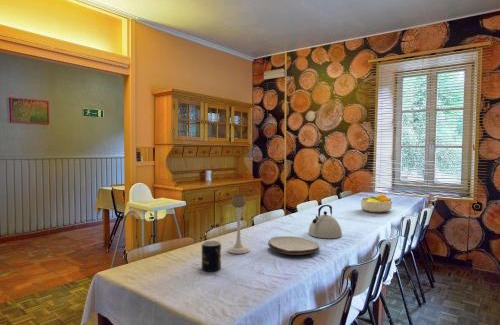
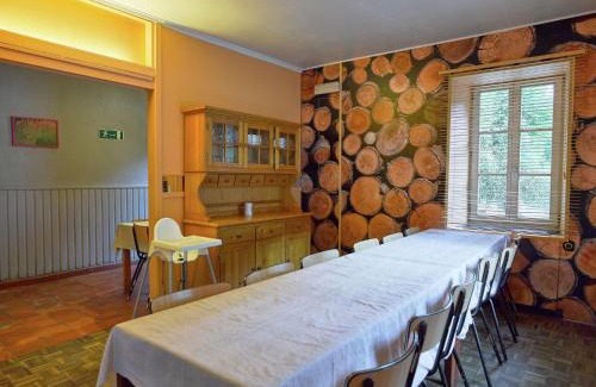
- candle holder [226,194,251,255]
- fruit bowl [360,193,393,214]
- plate [267,235,320,256]
- mug [201,239,222,272]
- kettle [308,204,343,239]
